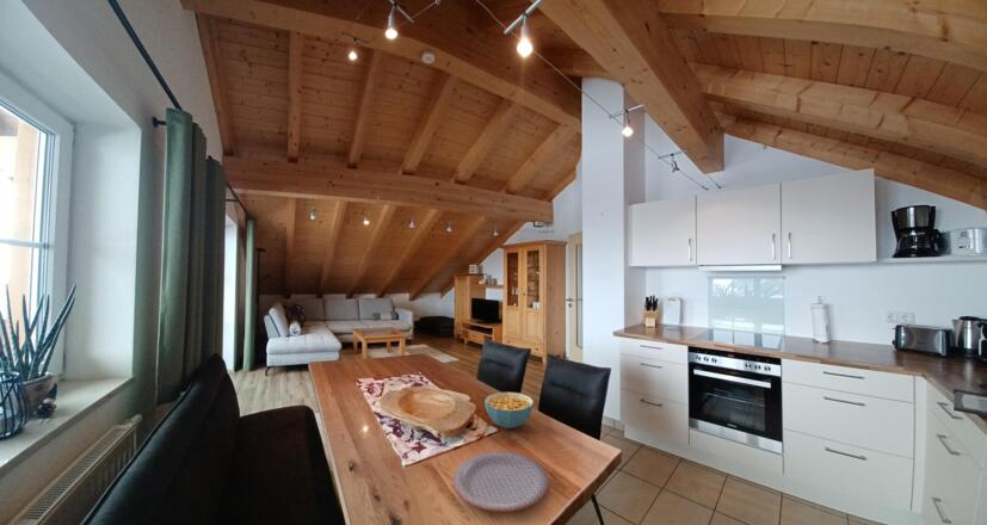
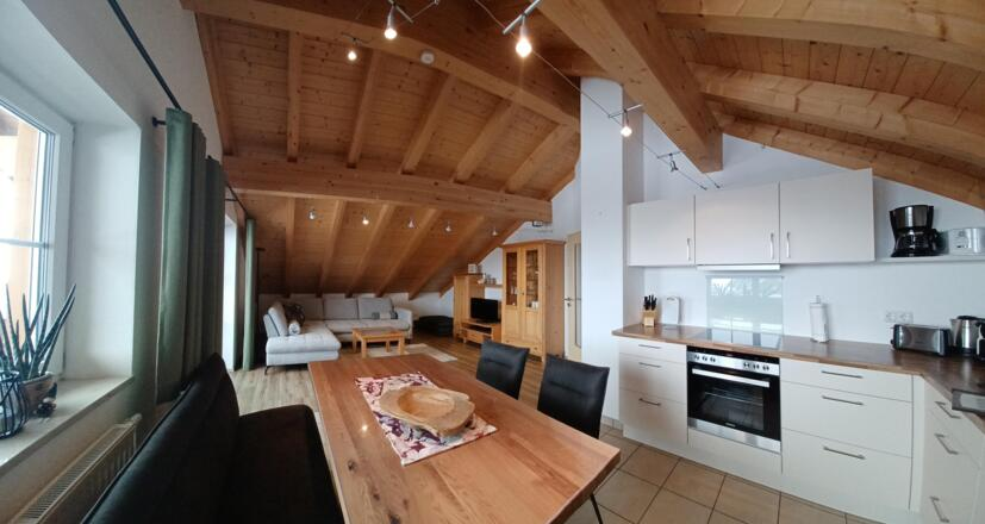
- cereal bowl [483,391,535,430]
- plate [452,450,550,513]
